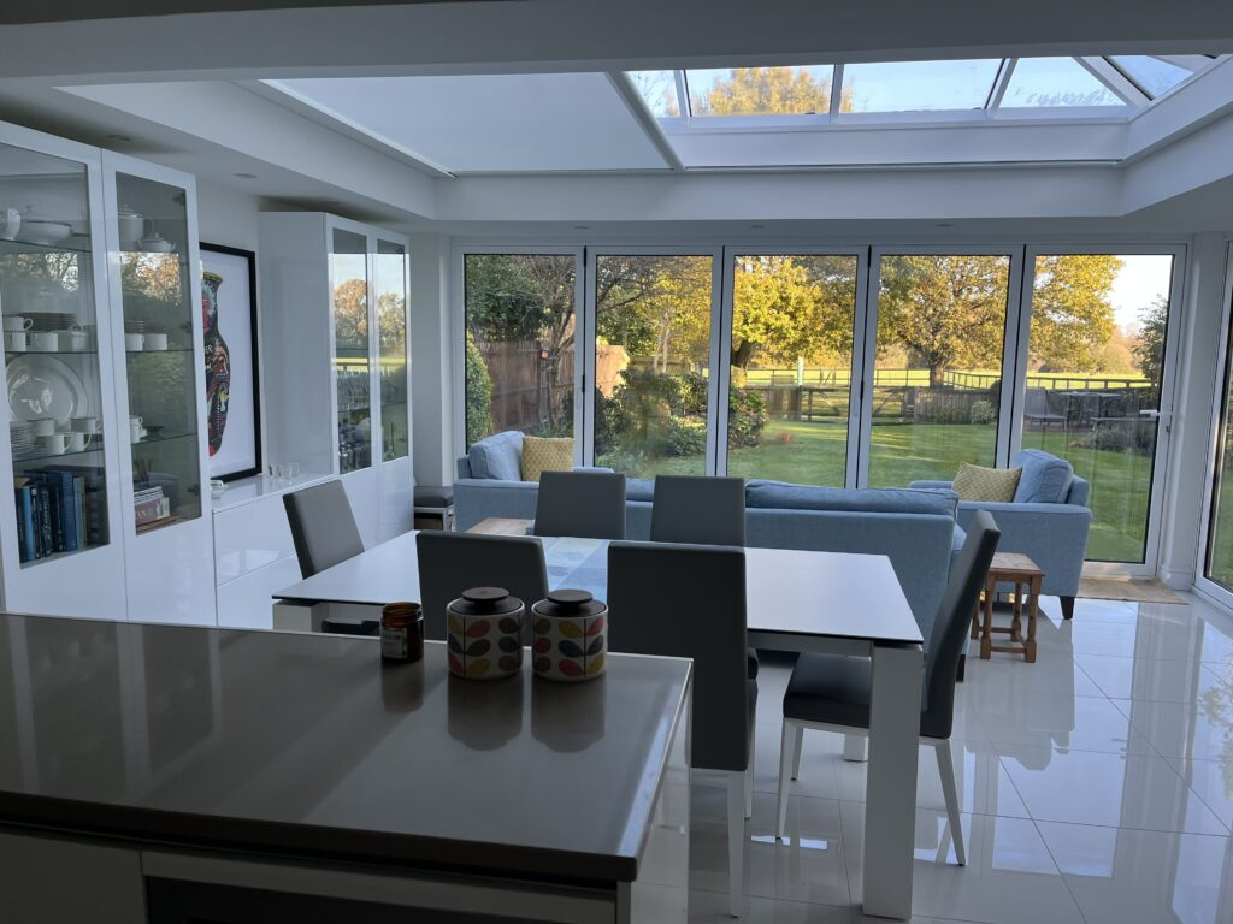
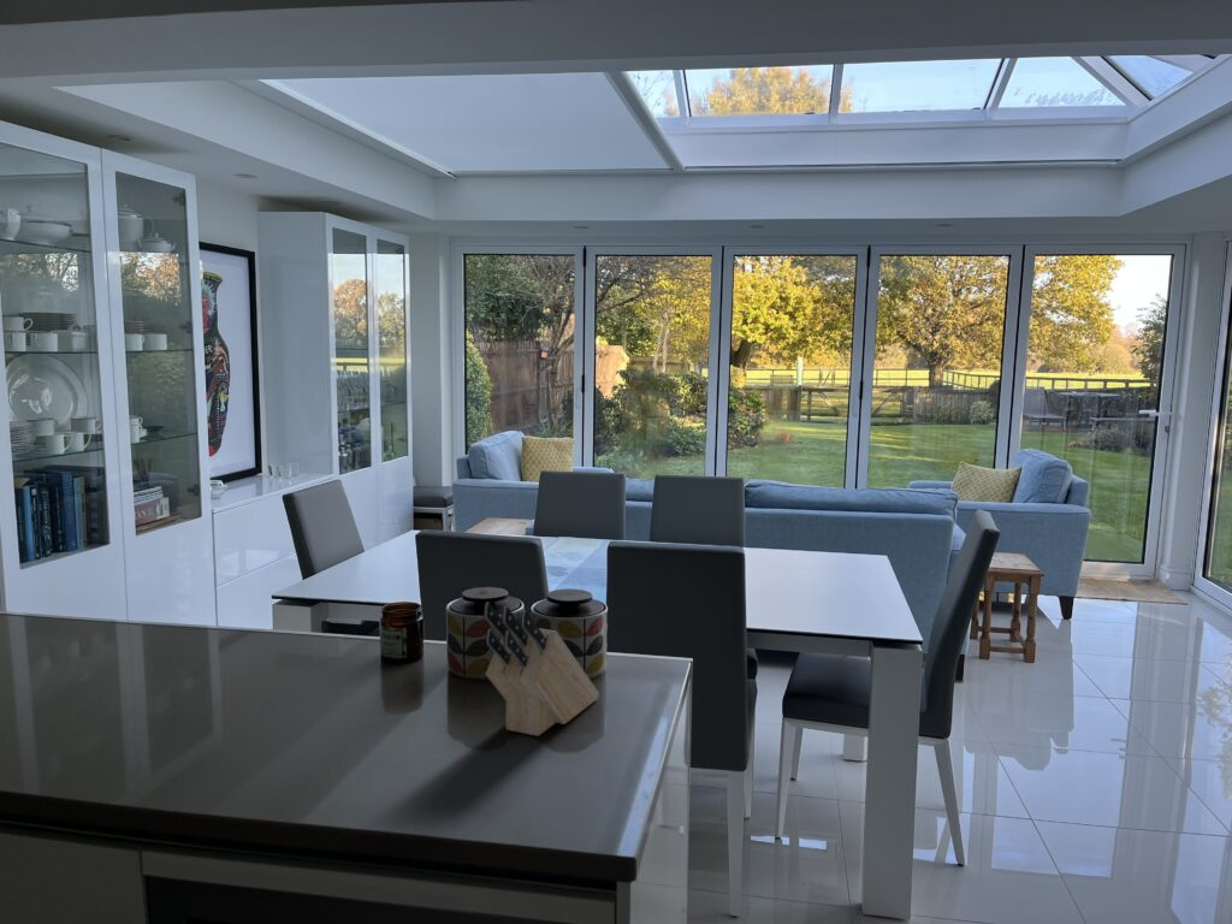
+ knife block [482,602,600,738]
